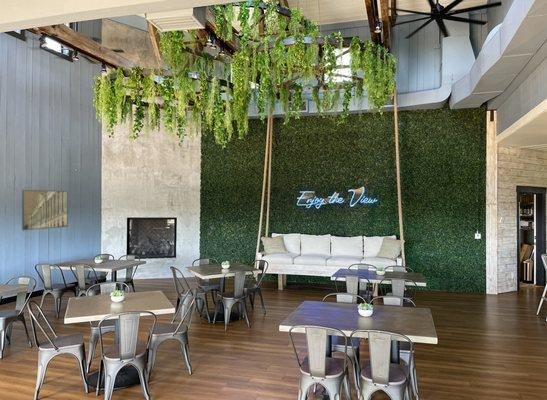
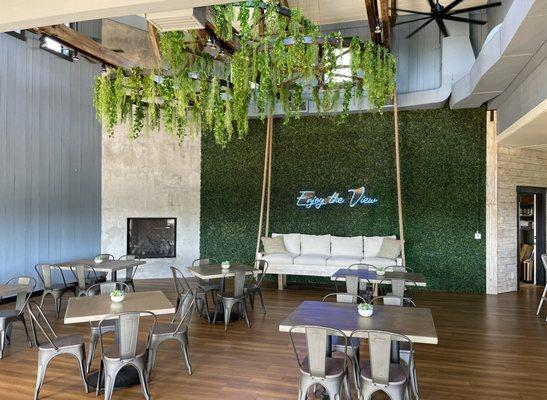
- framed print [21,189,69,231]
